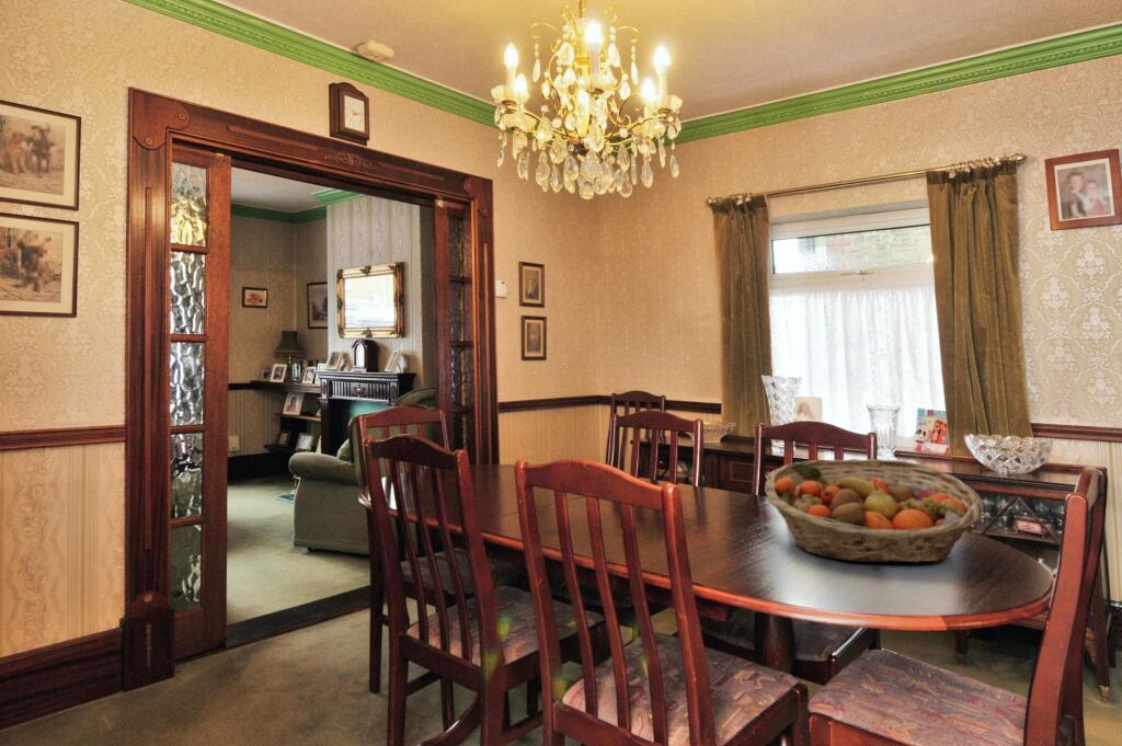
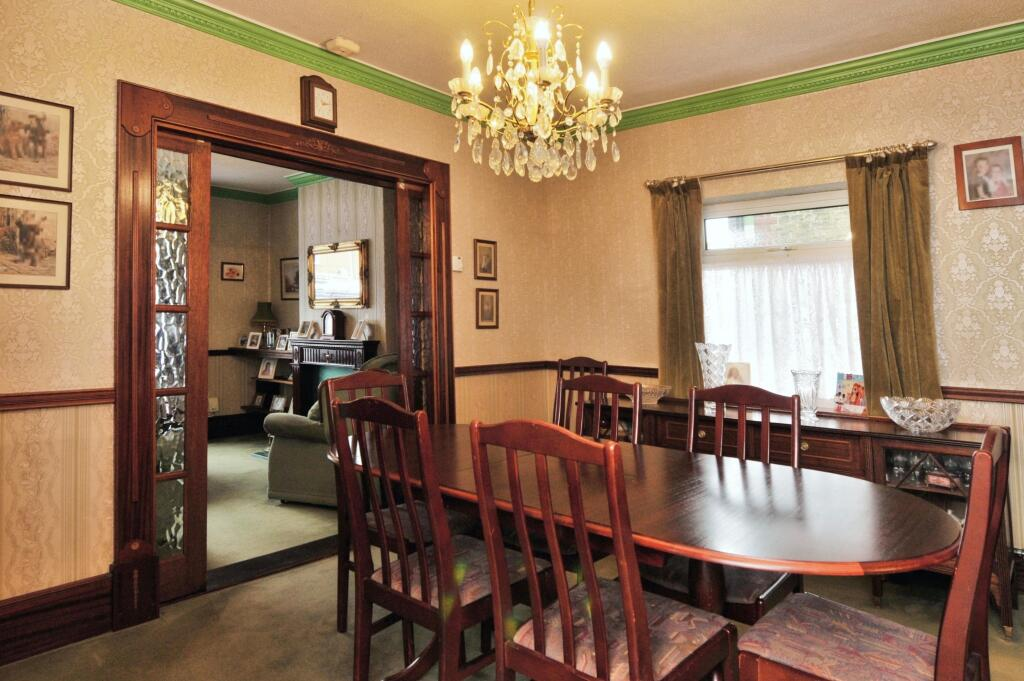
- fruit basket [764,458,985,564]
